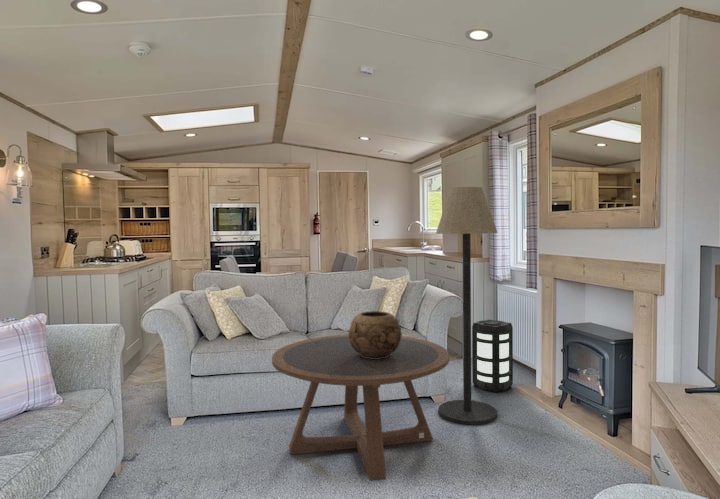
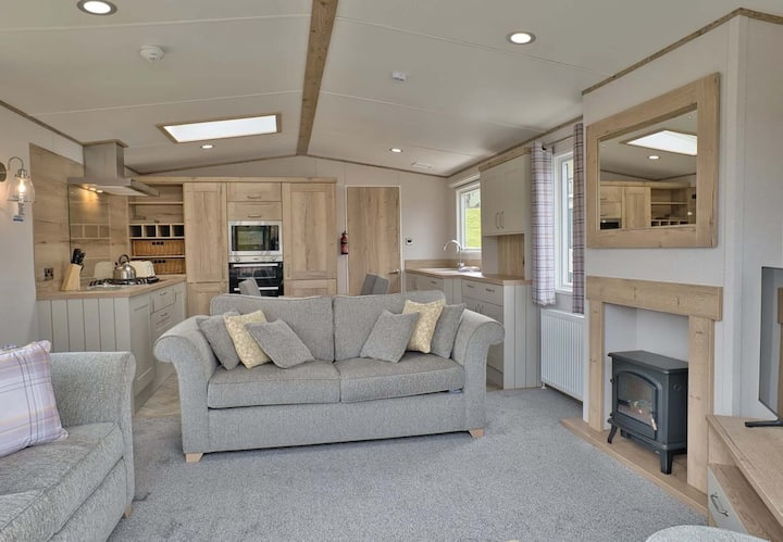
- decorative bowl [347,310,403,359]
- lantern [471,319,514,393]
- coffee table [271,334,450,482]
- floor lamp [435,186,499,425]
